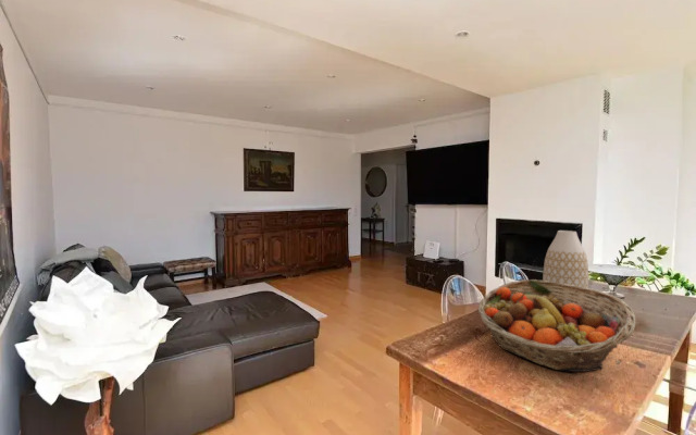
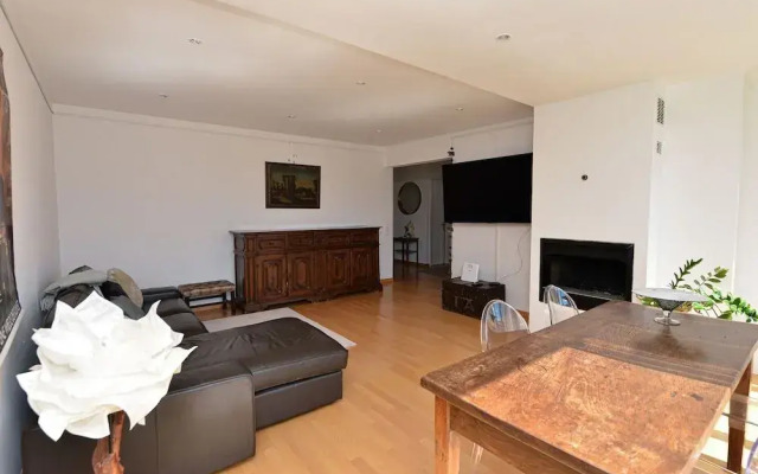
- vase [542,229,589,296]
- fruit basket [476,278,637,373]
